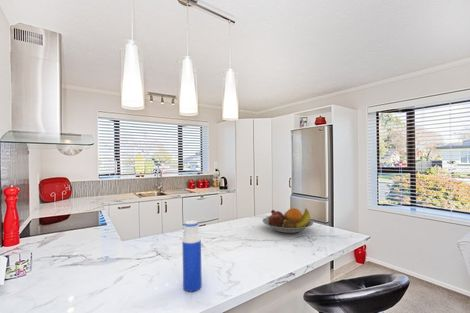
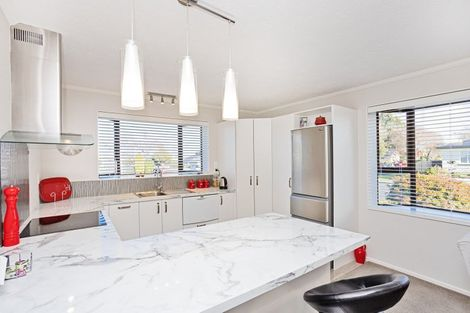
- fruit bowl [262,207,314,234]
- water bottle [181,220,203,293]
